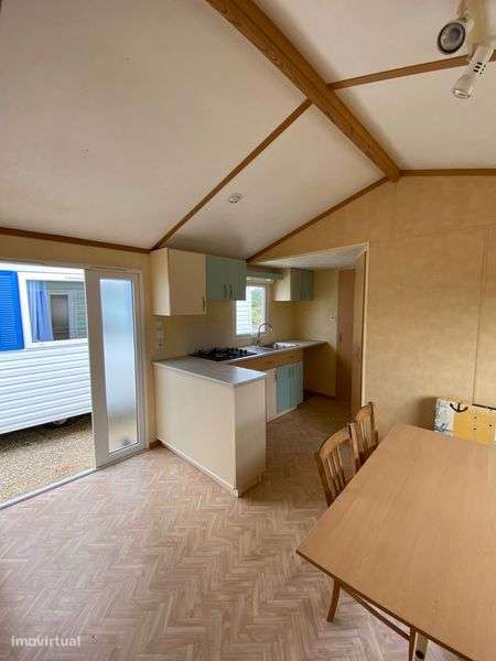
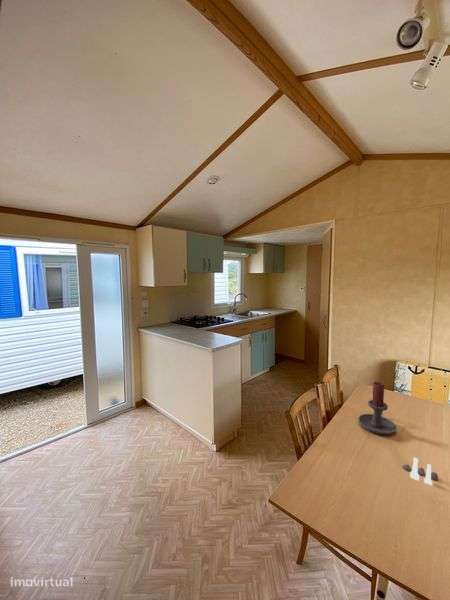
+ candle holder [357,381,397,436]
+ salt and pepper shaker set [401,457,439,486]
